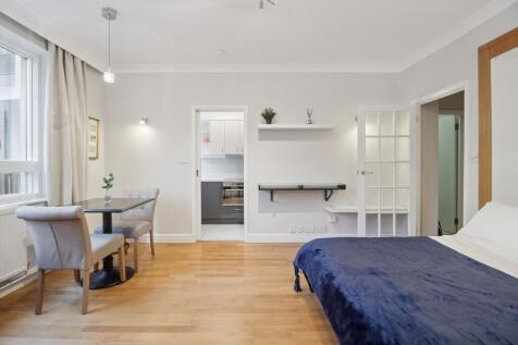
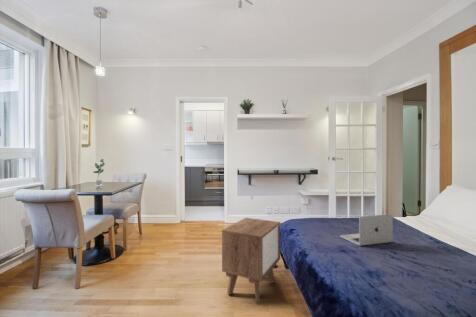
+ laptop [339,213,394,247]
+ nightstand [221,217,281,304]
